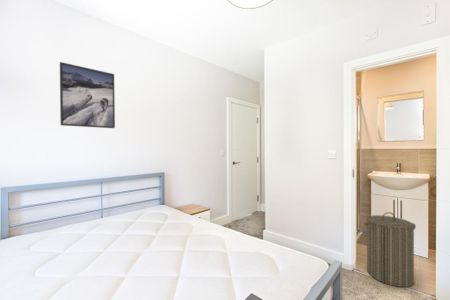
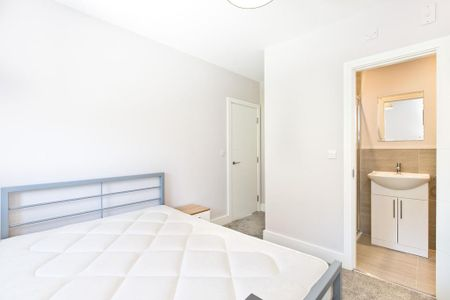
- laundry hamper [363,211,417,288]
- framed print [59,61,116,129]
